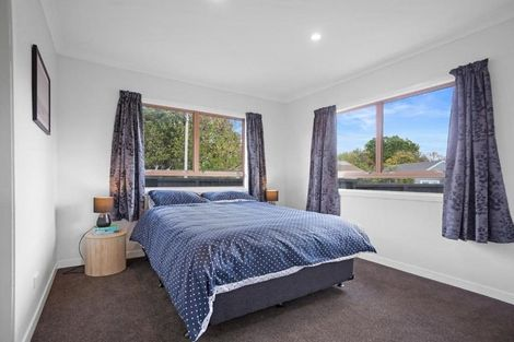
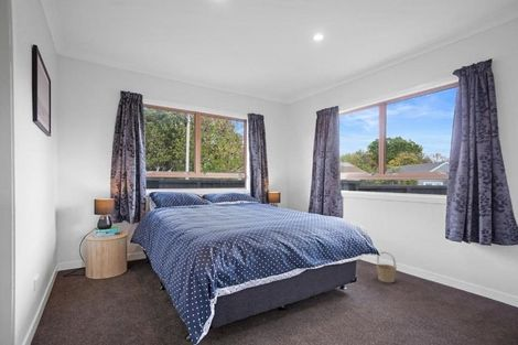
+ basket [375,251,398,283]
